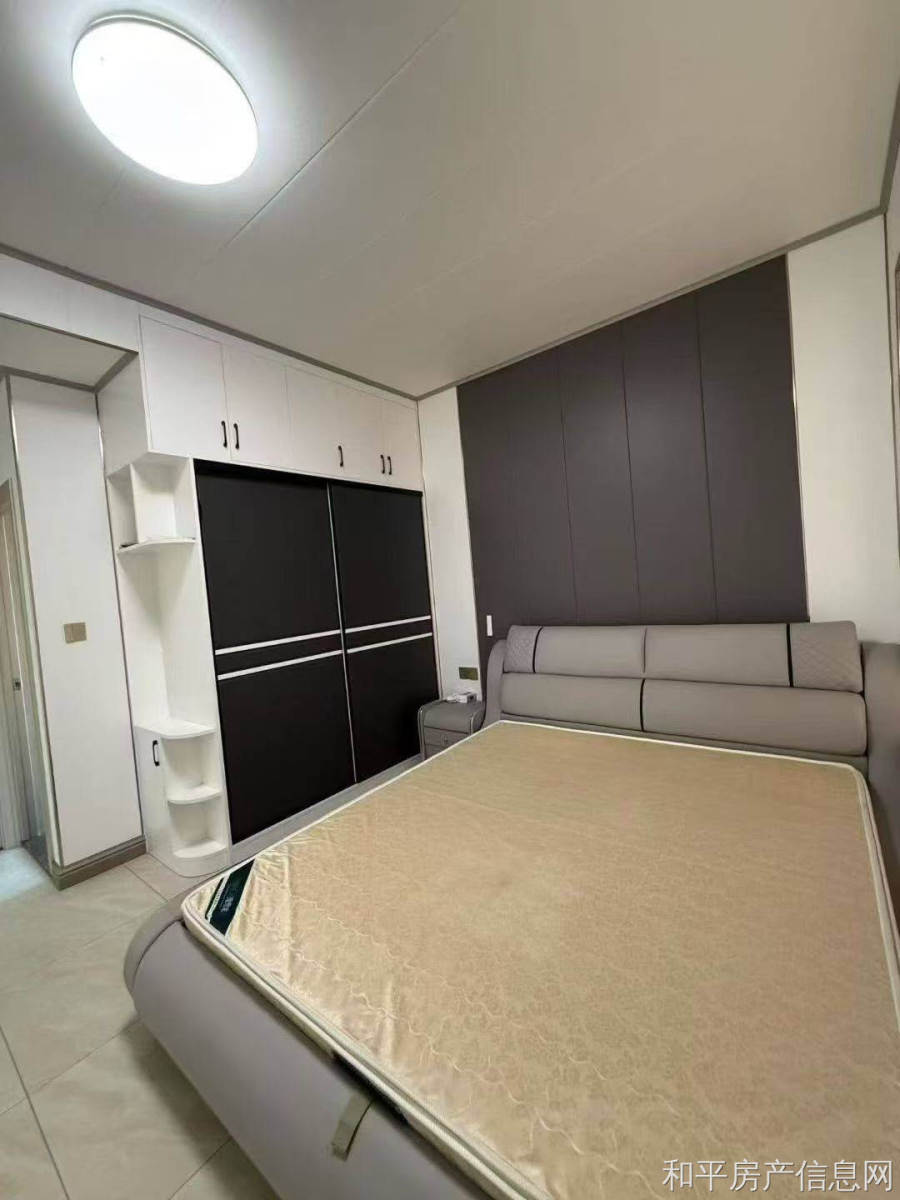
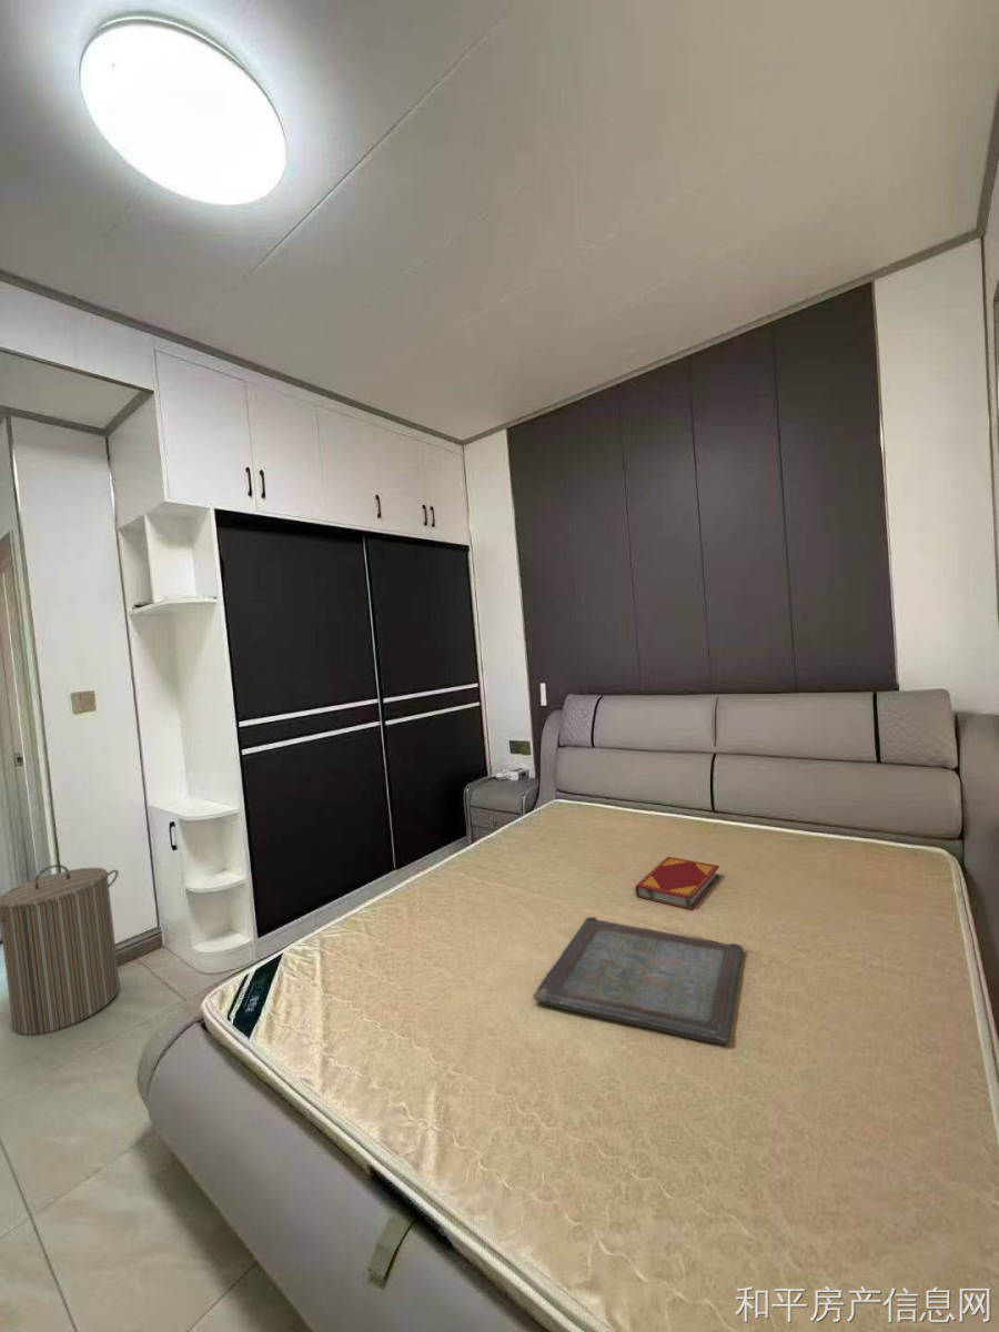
+ laundry hamper [0,864,121,1036]
+ hardback book [634,856,722,911]
+ serving tray [532,916,744,1046]
